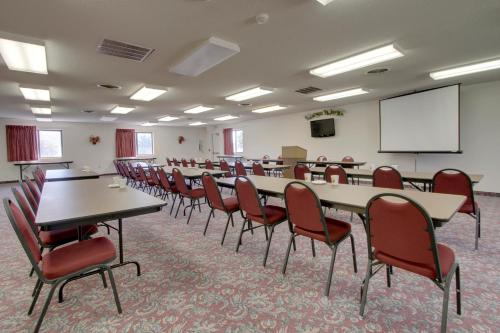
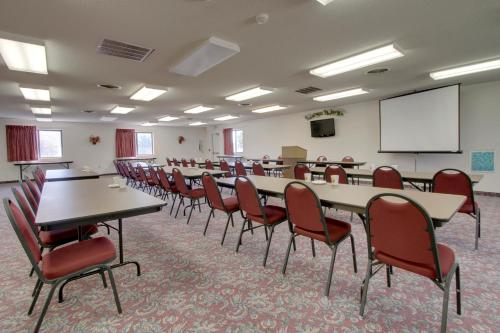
+ wall art [469,149,497,174]
